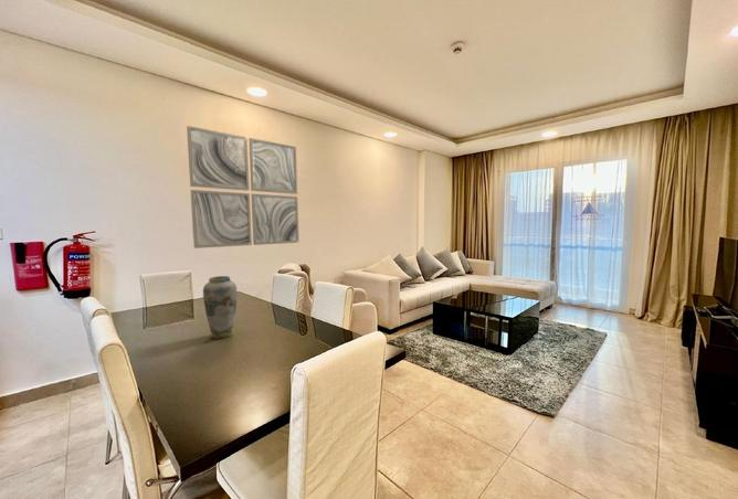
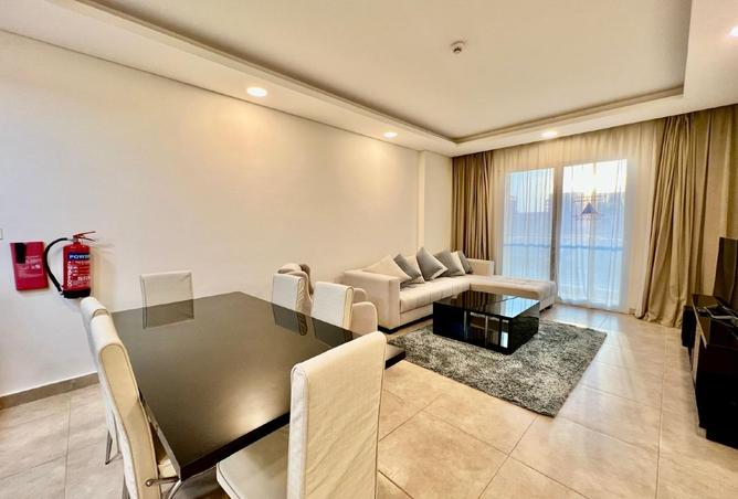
- wall art [186,125,301,250]
- vase [202,275,238,339]
